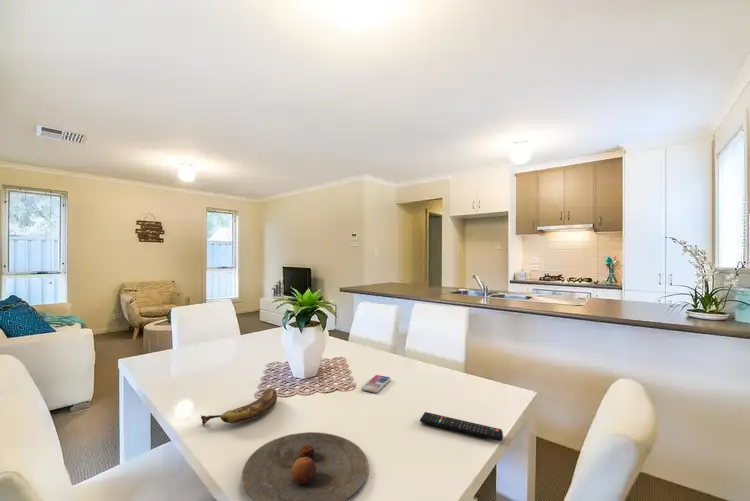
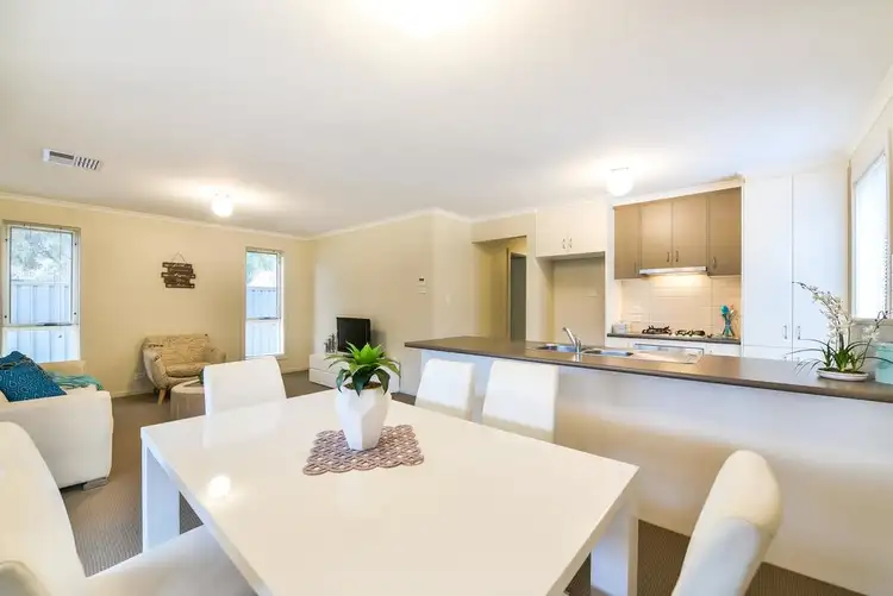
- plate [241,431,370,501]
- banana [200,387,278,426]
- smartphone [360,374,392,394]
- remote control [419,411,504,442]
